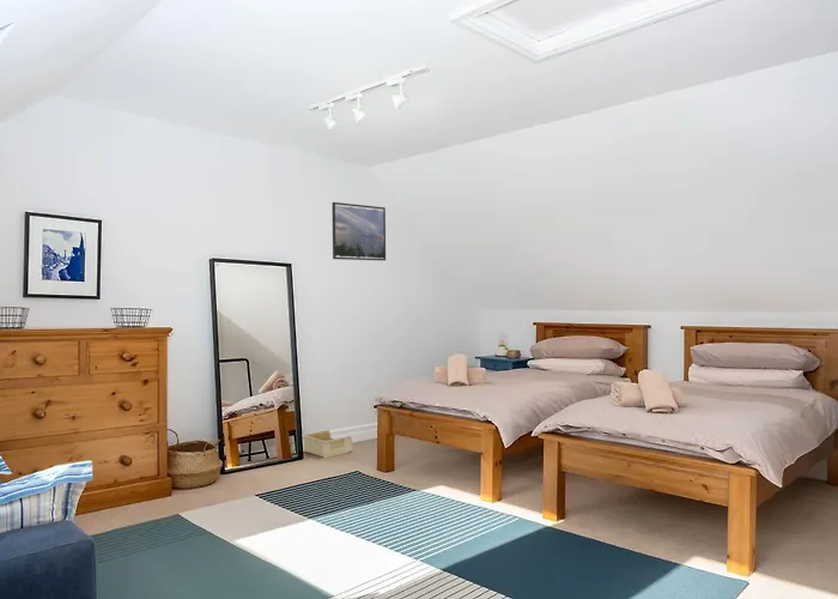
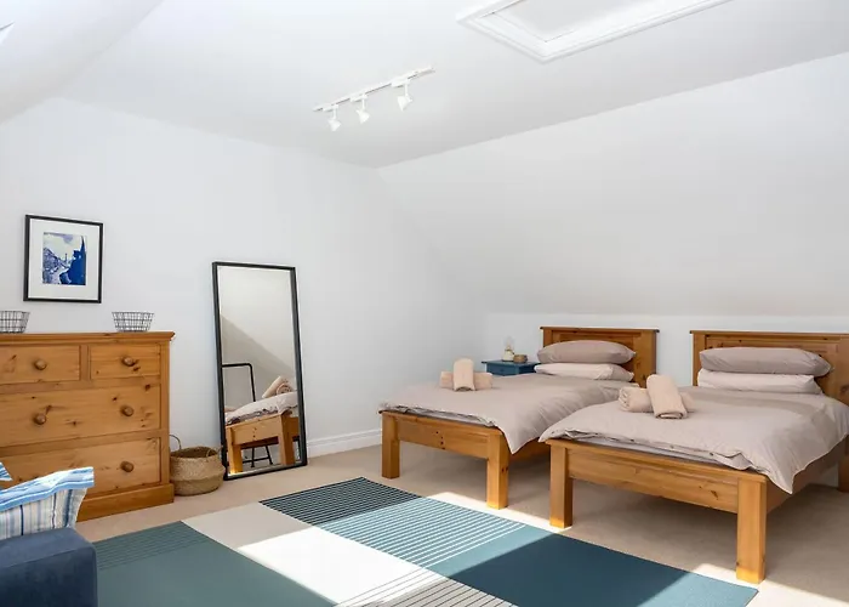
- storage bin [302,429,353,459]
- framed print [332,201,387,262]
